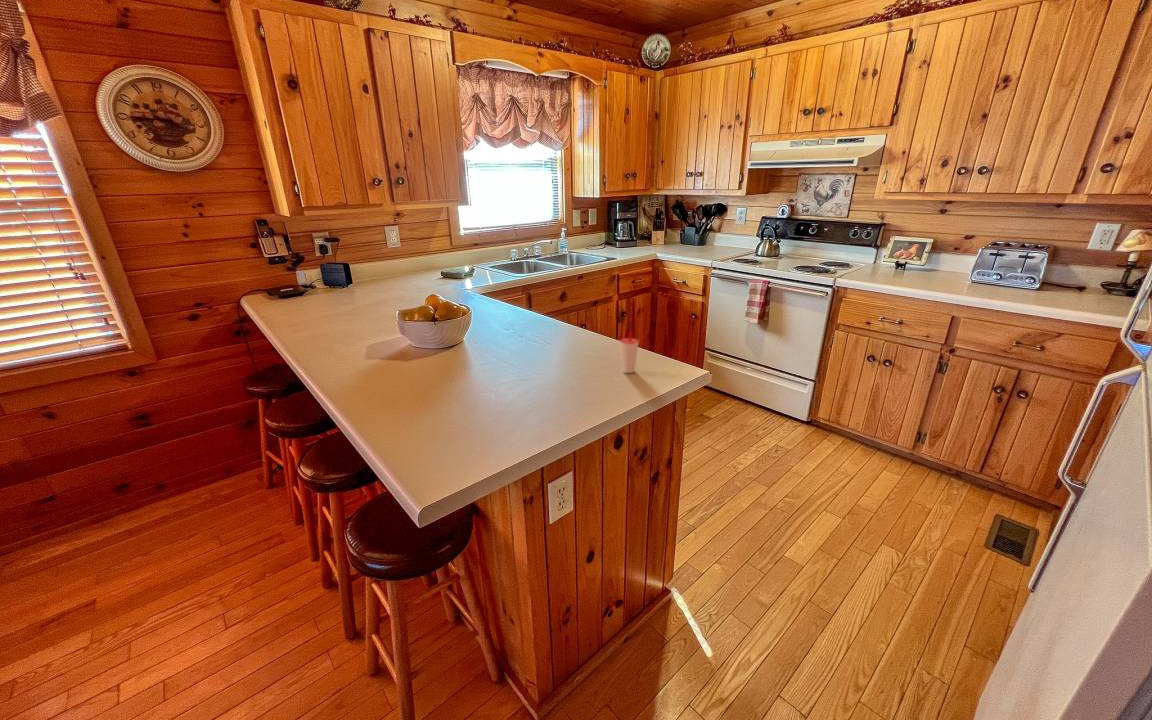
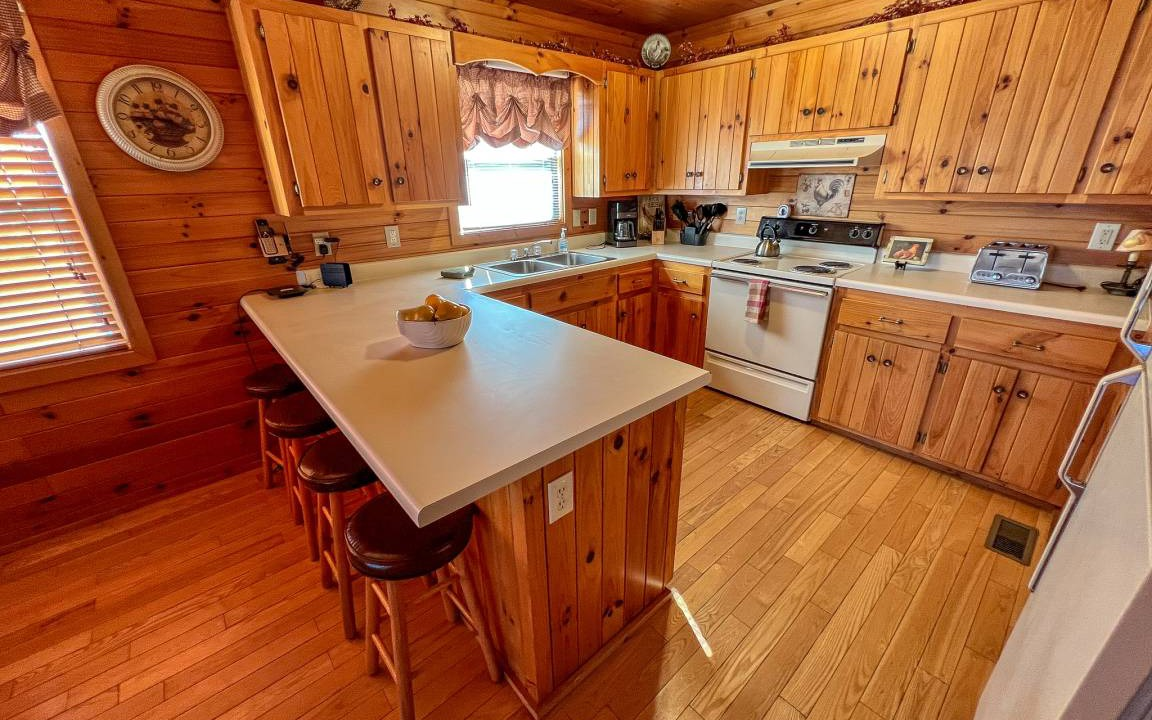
- cup [619,329,640,374]
